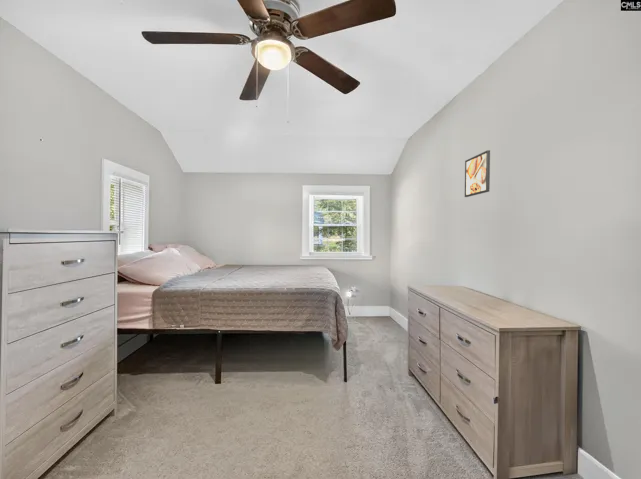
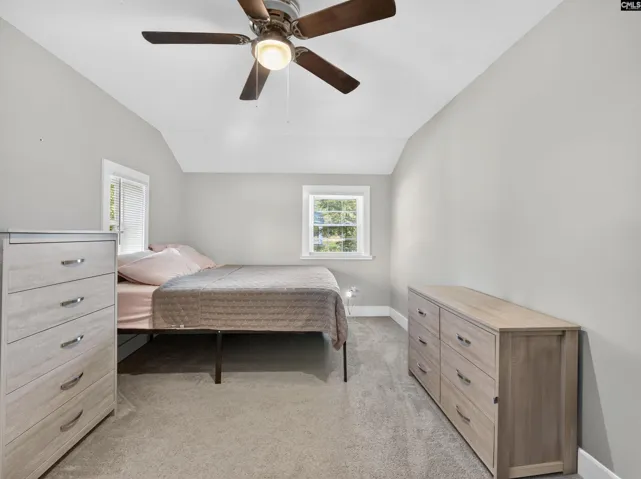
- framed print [464,149,491,198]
